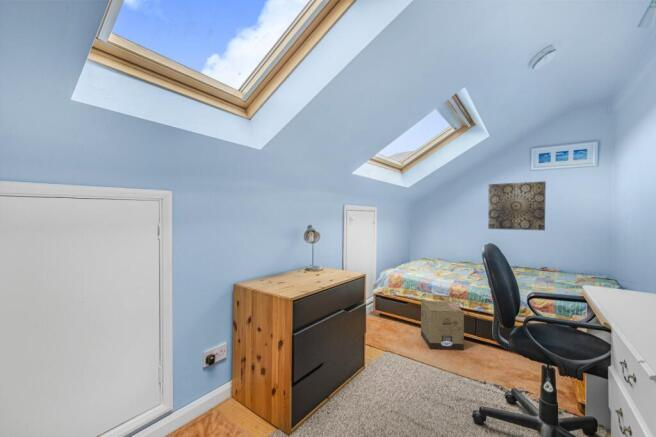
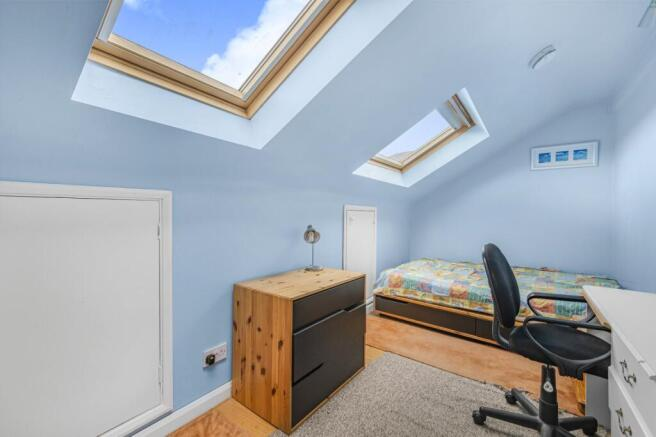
- wall art [487,180,547,231]
- cardboard box [420,300,465,351]
